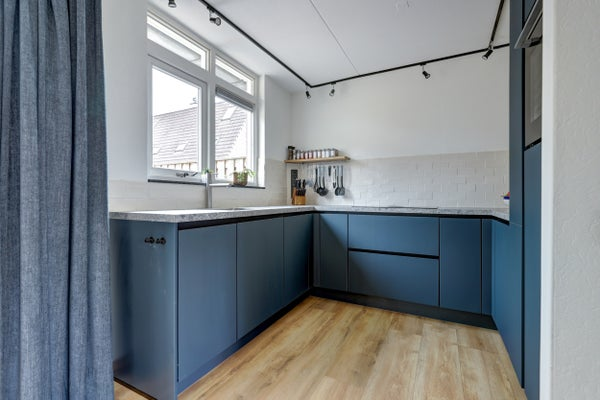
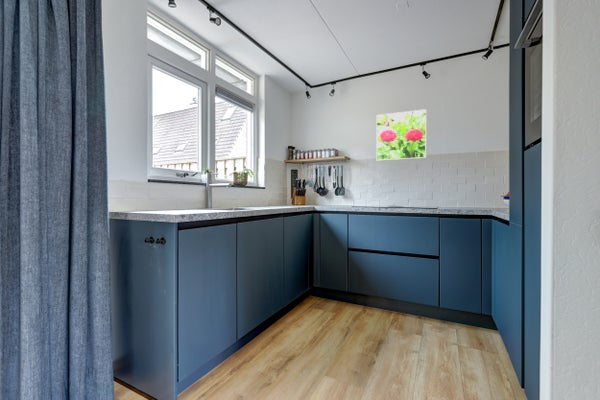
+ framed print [375,108,427,161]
